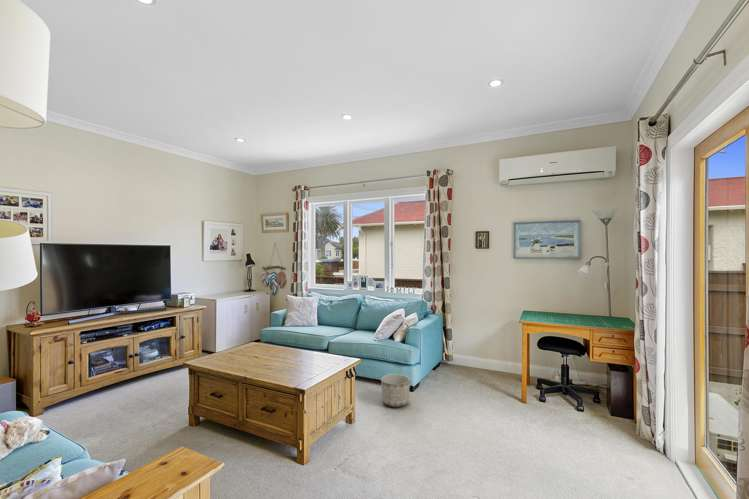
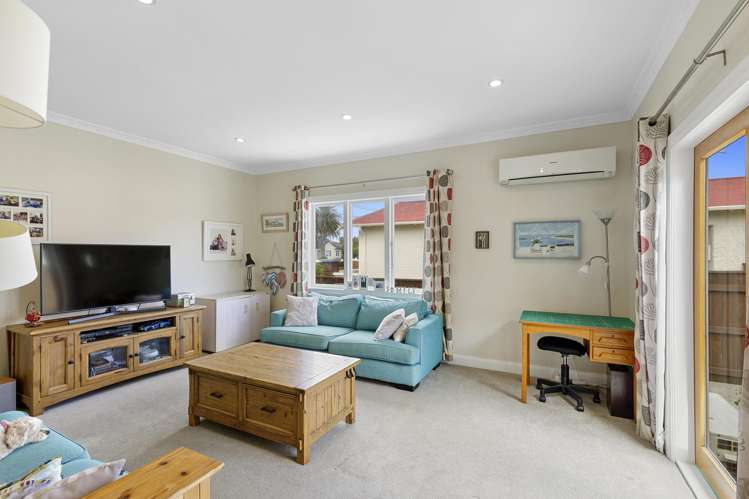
- planter [380,373,411,408]
